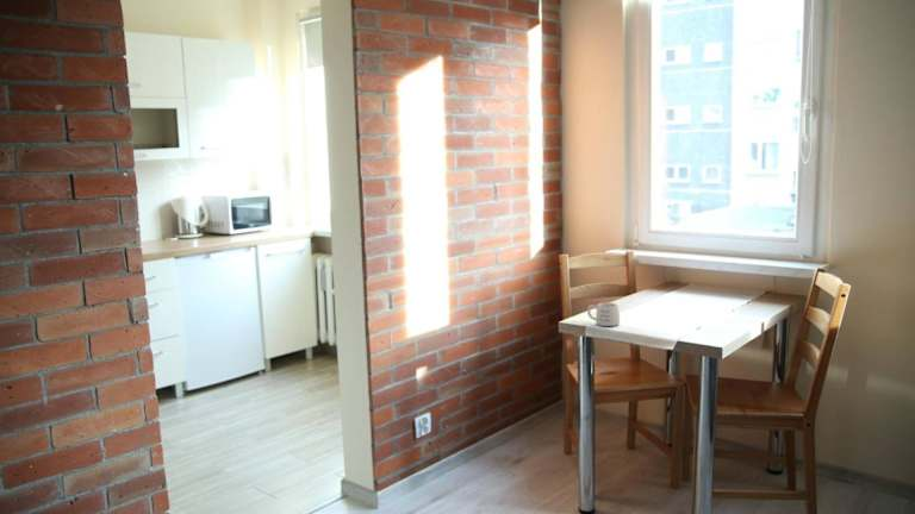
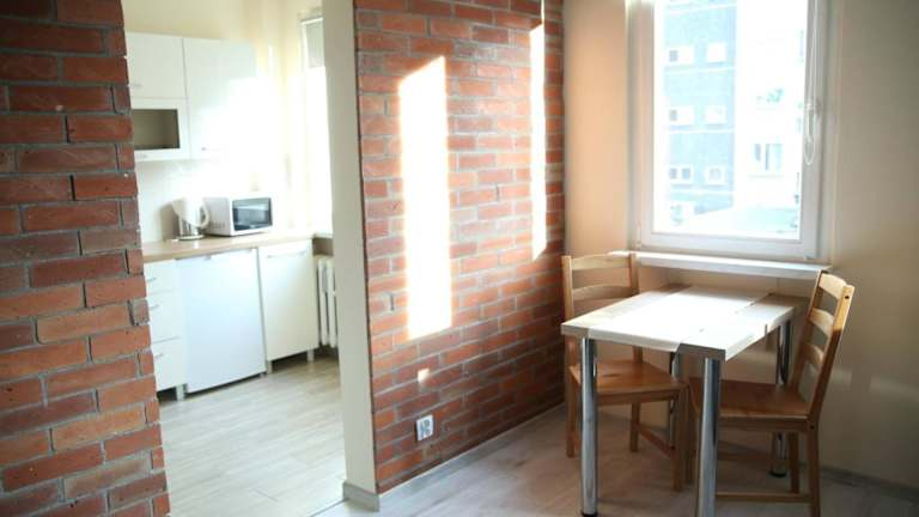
- mug [586,302,621,327]
